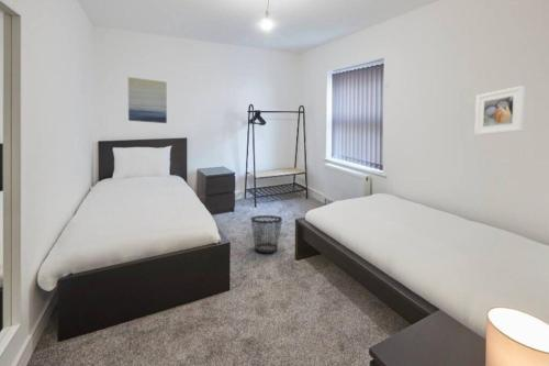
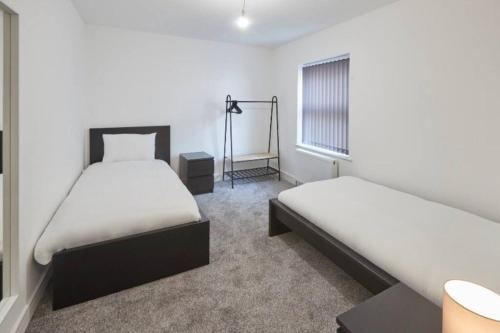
- wastebasket [249,214,283,254]
- wall art [127,76,168,124]
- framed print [474,85,526,136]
